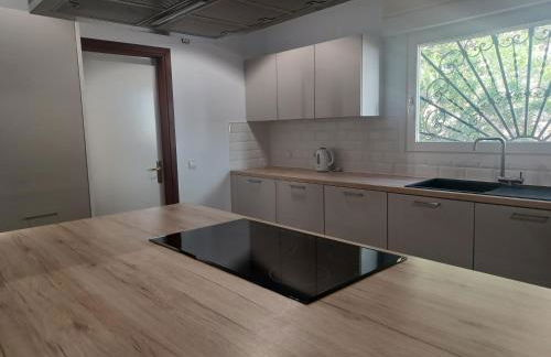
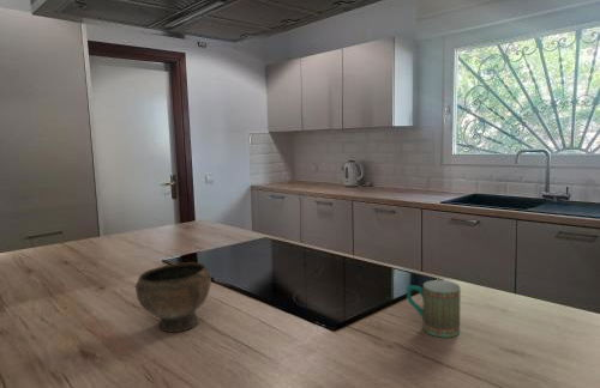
+ bowl [134,261,212,333]
+ mug [406,279,462,339]
